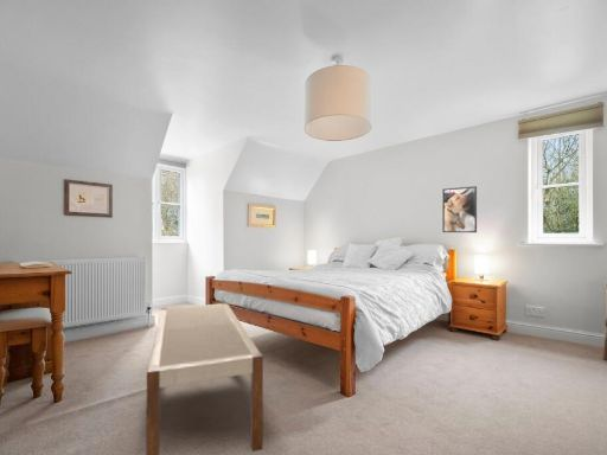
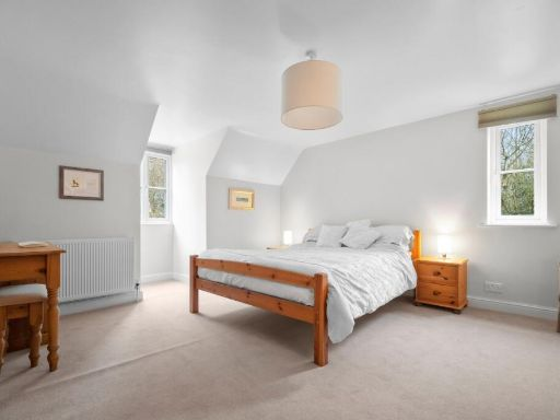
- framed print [441,185,478,233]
- bench [146,302,264,455]
